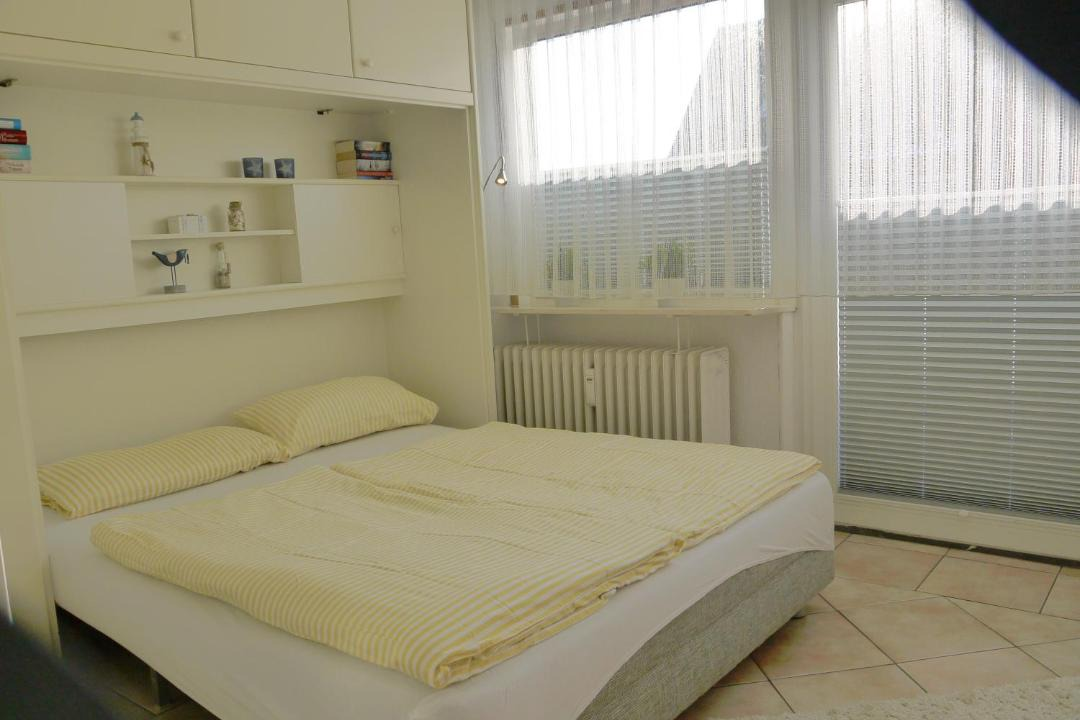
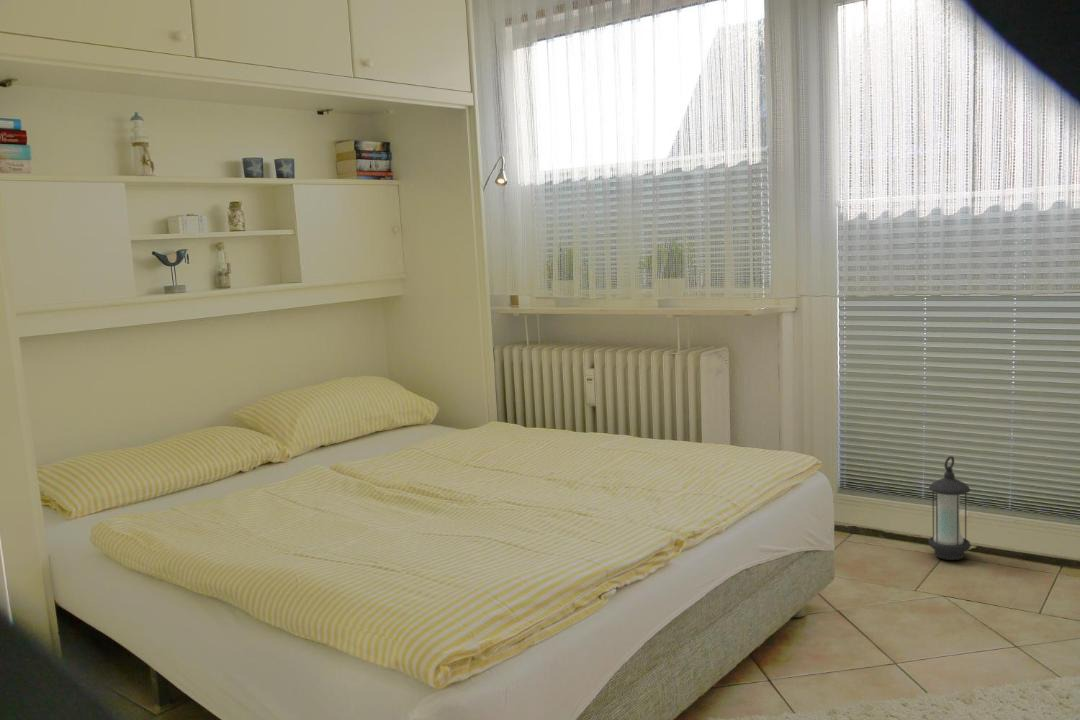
+ lantern [928,455,971,561]
